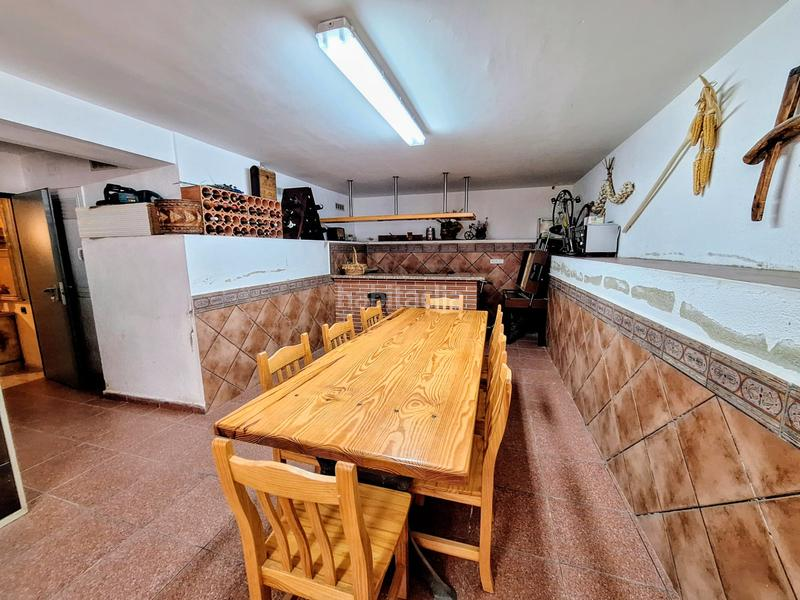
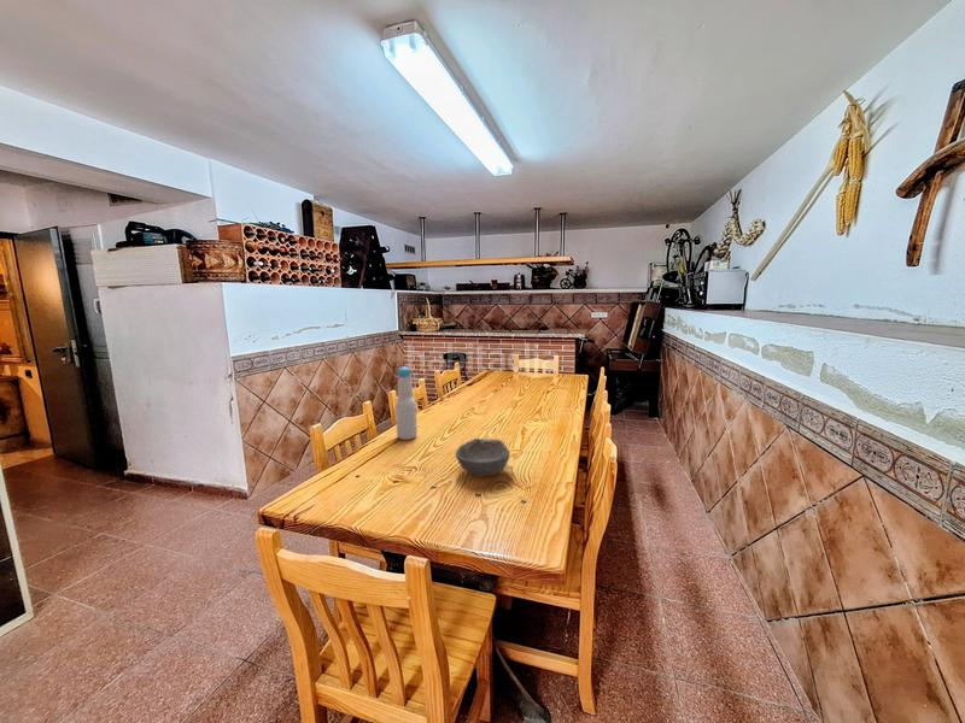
+ bowl [455,437,510,478]
+ bottle [394,365,419,441]
